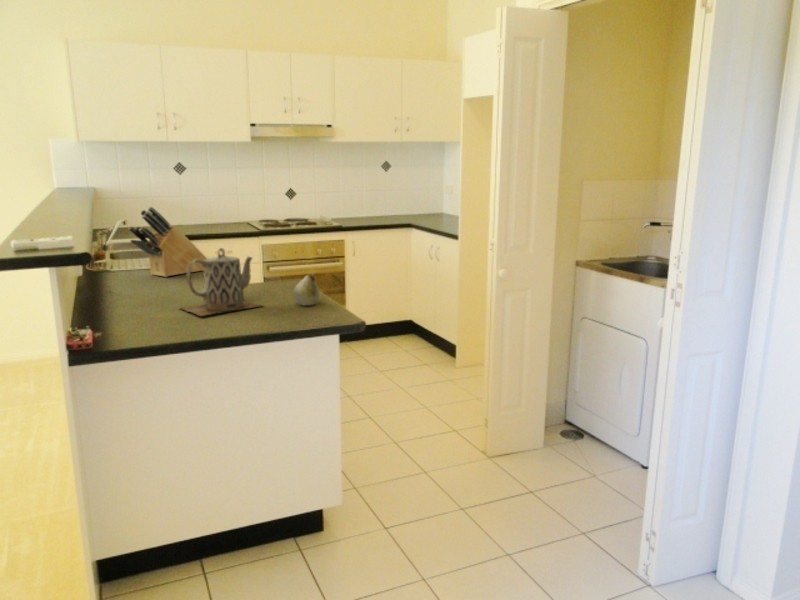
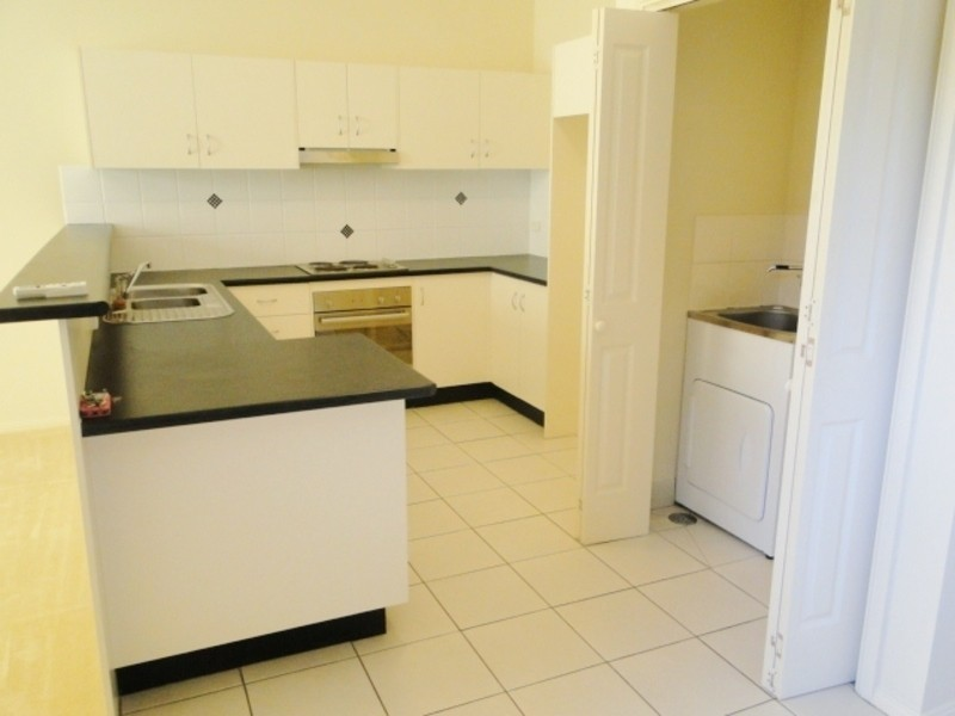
- fruit [292,272,320,307]
- teapot [180,247,264,317]
- knife block [128,206,208,278]
